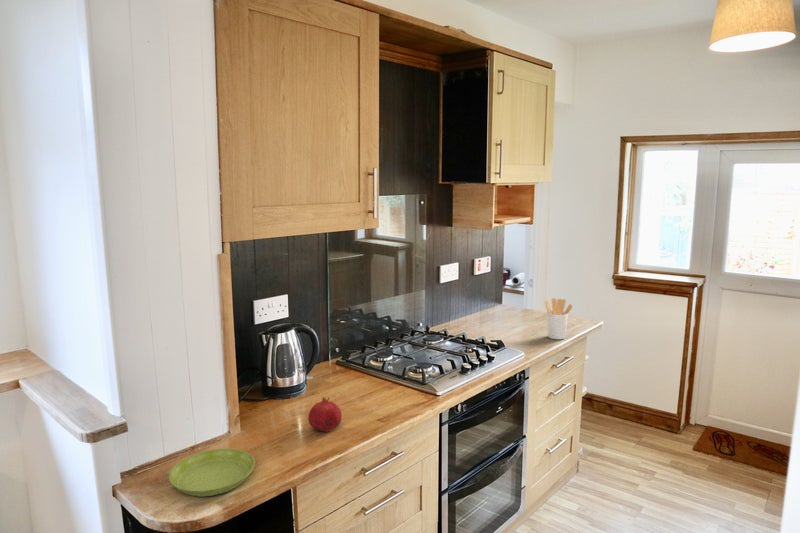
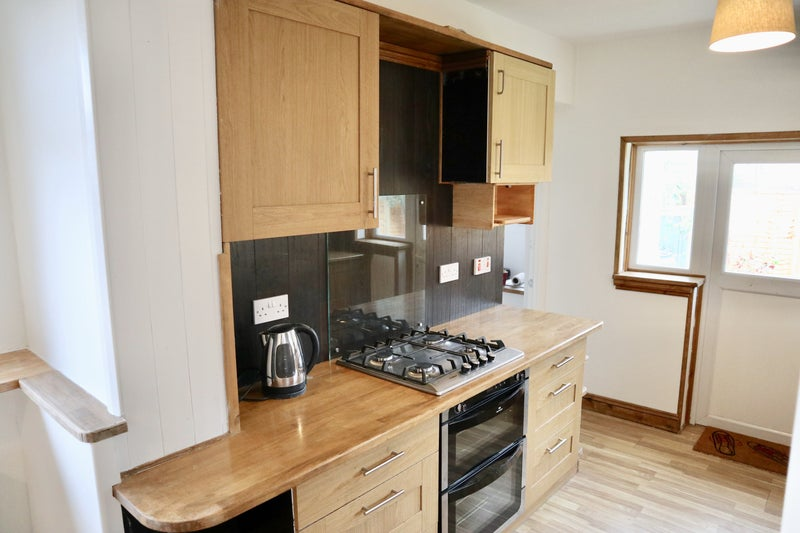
- utensil holder [544,297,574,340]
- saucer [168,448,256,497]
- fruit [307,396,343,433]
